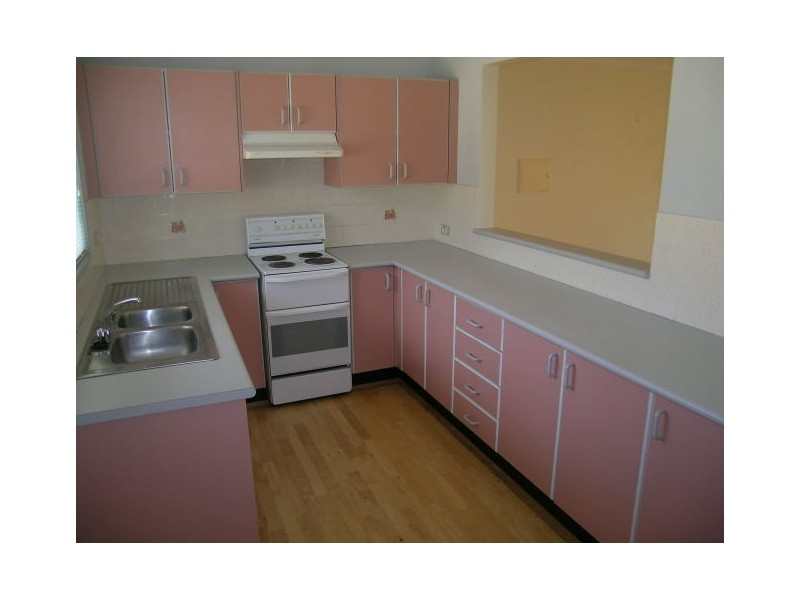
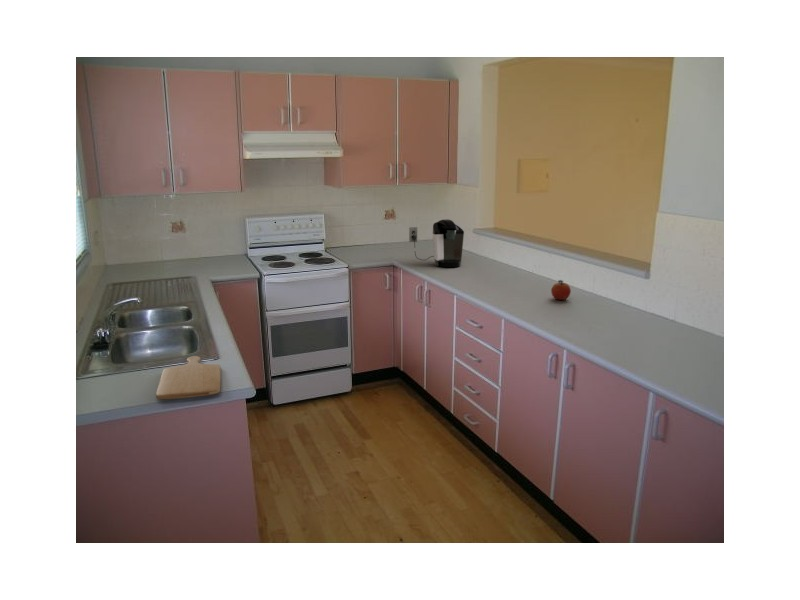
+ chopping board [155,355,222,400]
+ fruit [550,279,572,301]
+ coffee maker [408,218,465,268]
